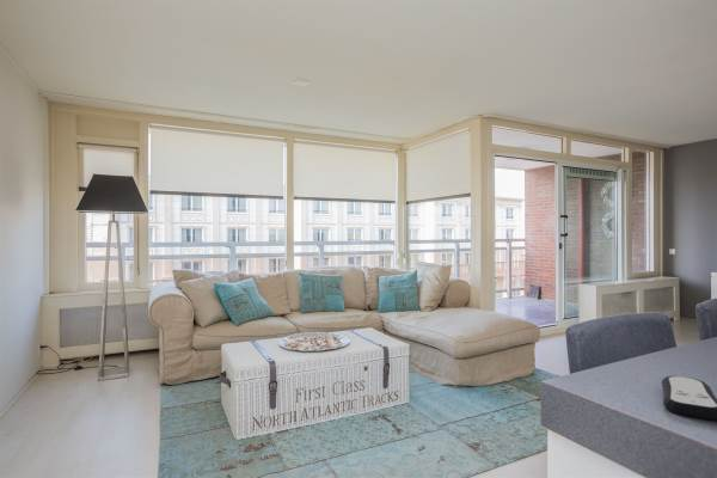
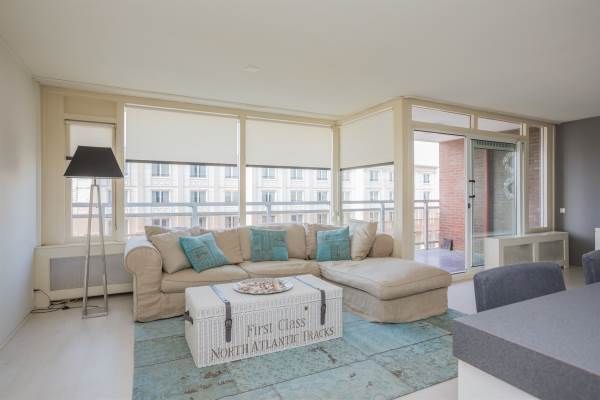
- remote control [661,375,717,422]
